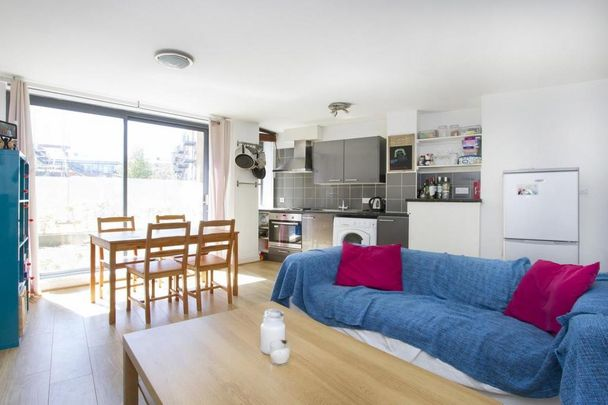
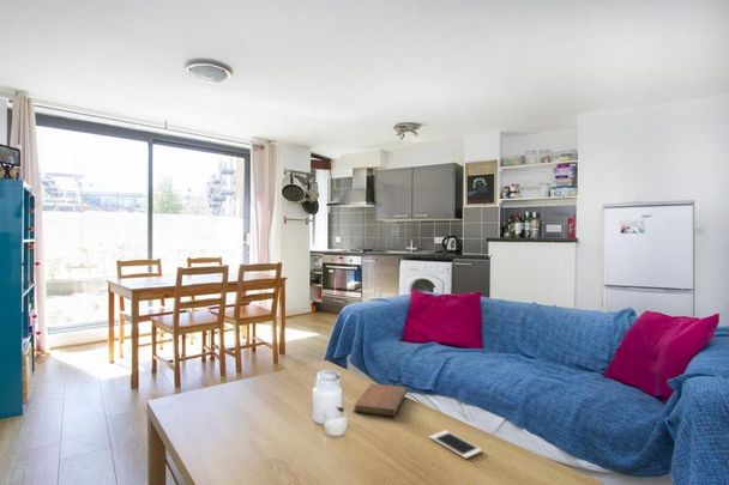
+ notebook [353,382,409,418]
+ cell phone [428,429,483,460]
